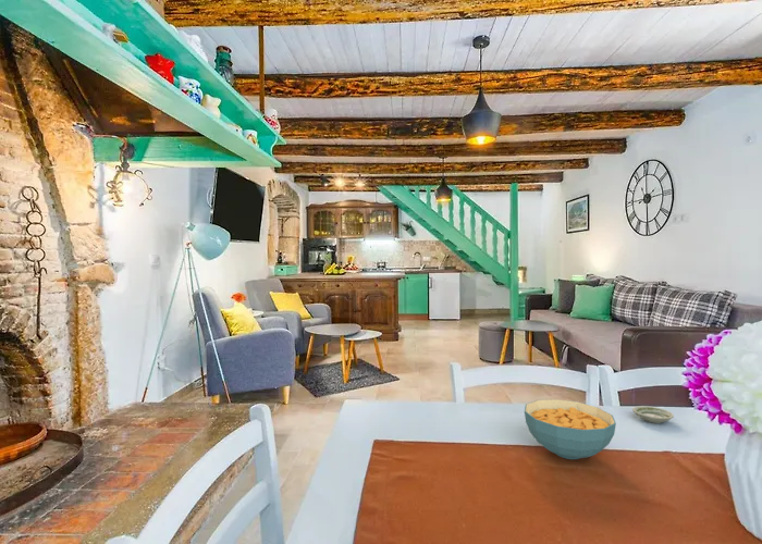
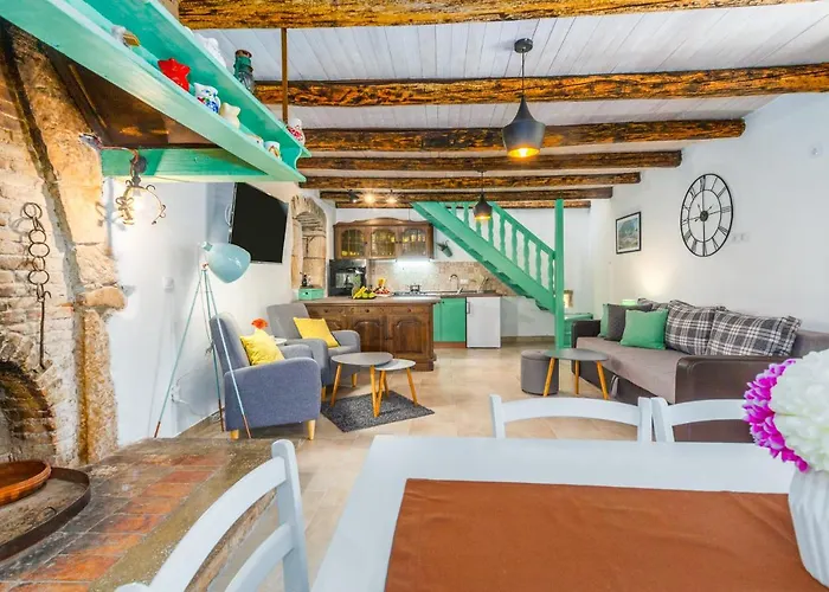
- cereal bowl [524,398,617,460]
- saucer [631,405,675,424]
